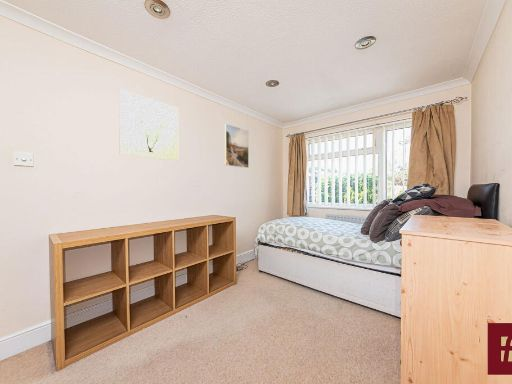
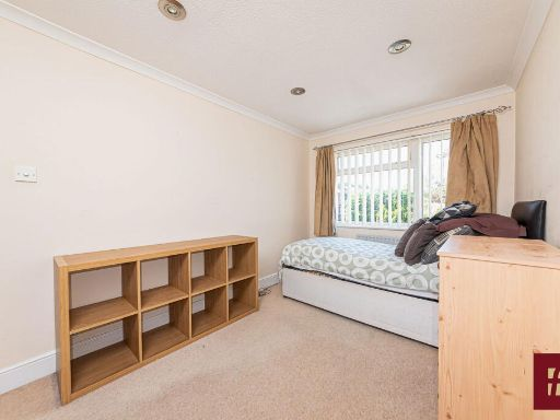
- wall art [118,89,179,162]
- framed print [223,123,250,169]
